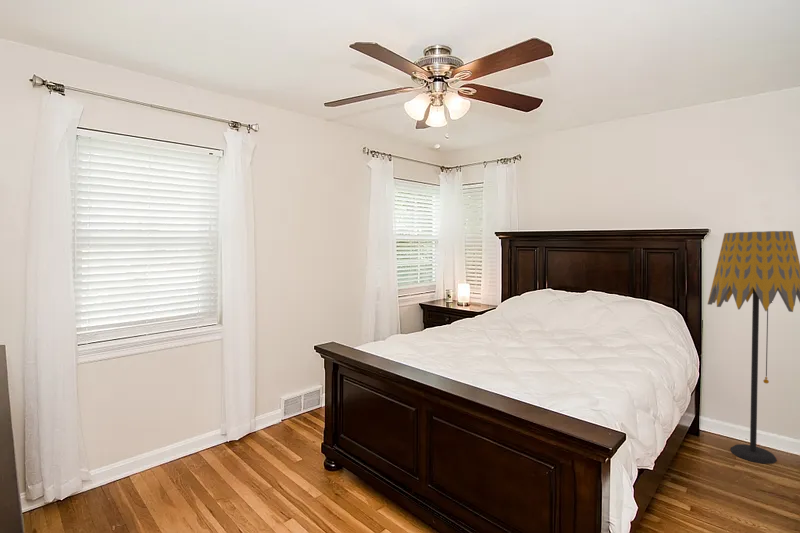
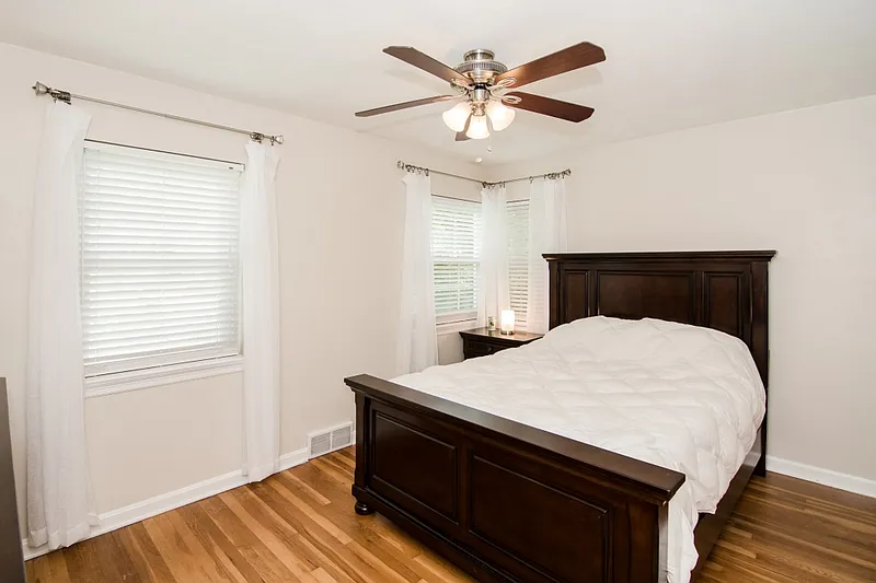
- floor lamp [707,230,800,465]
